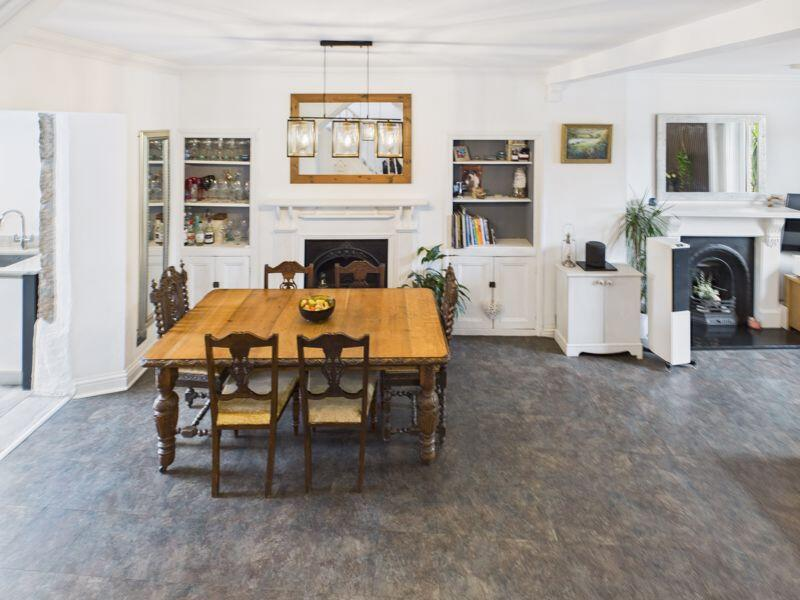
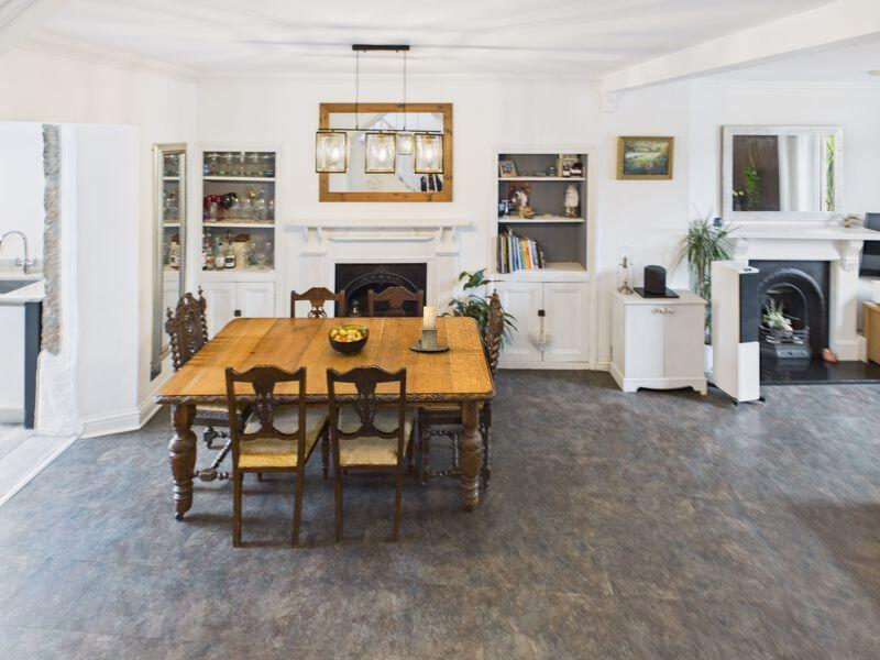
+ candle holder [408,305,451,352]
